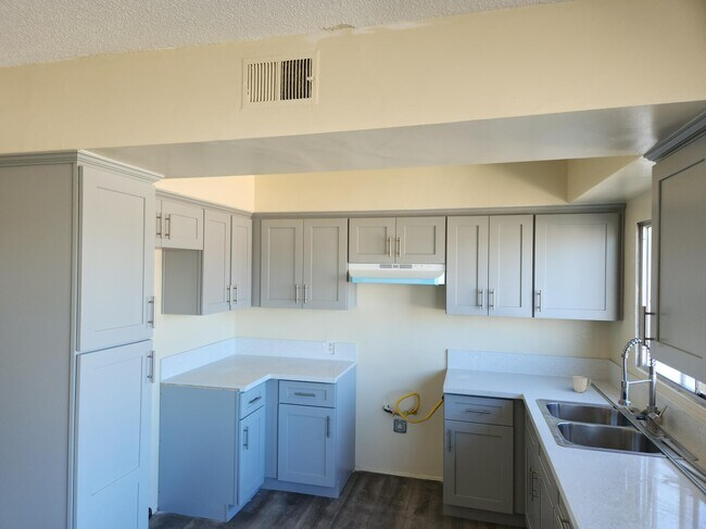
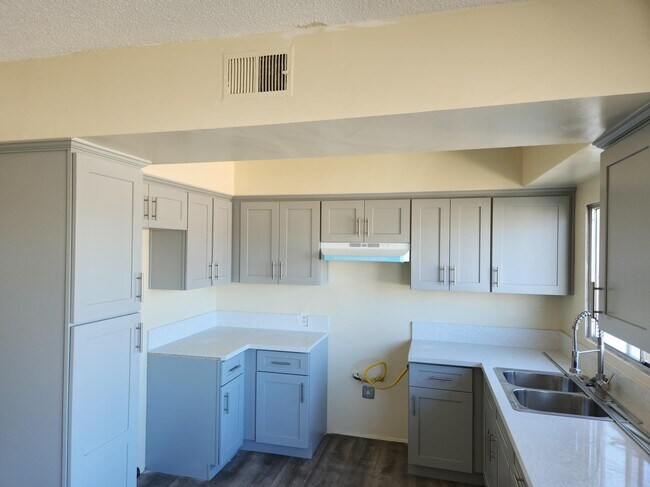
- mug [571,374,592,393]
